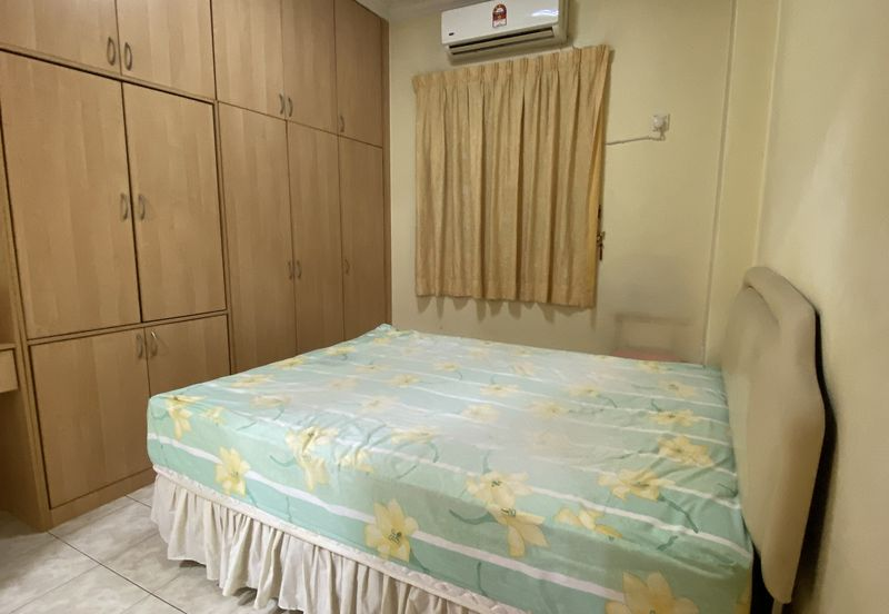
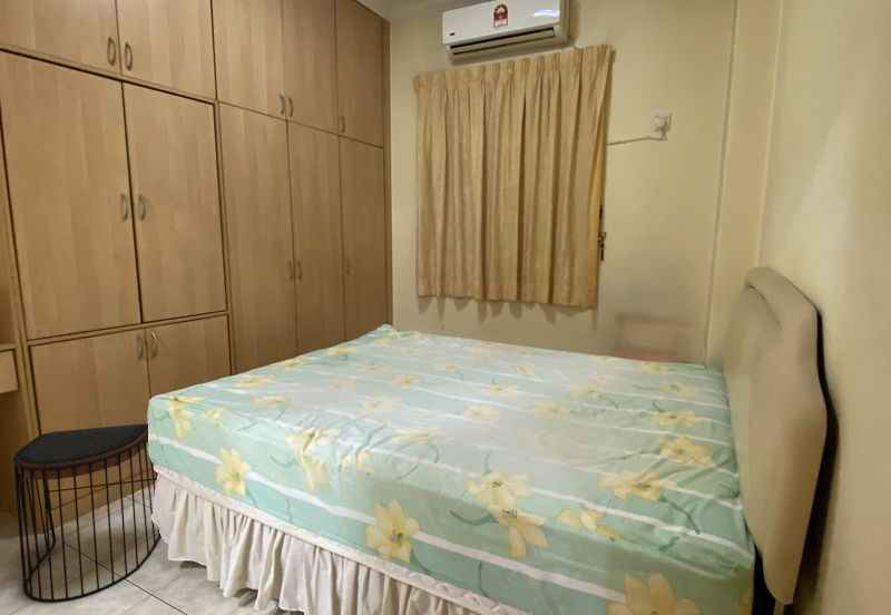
+ stool [12,423,161,604]
